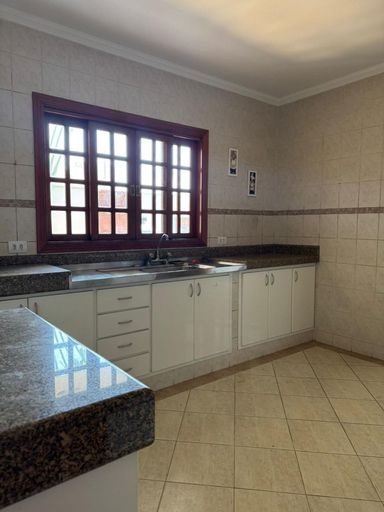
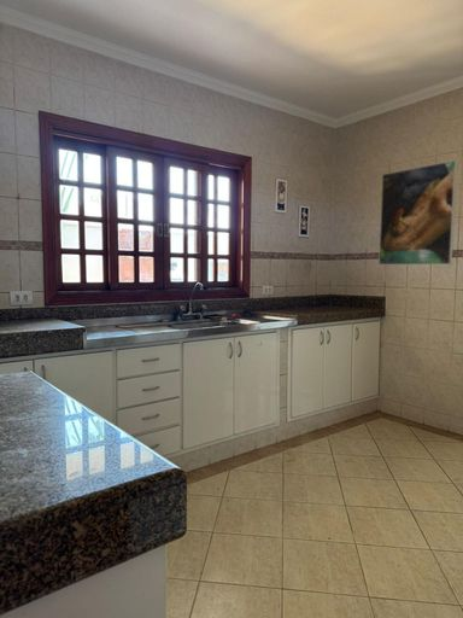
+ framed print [377,159,458,266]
